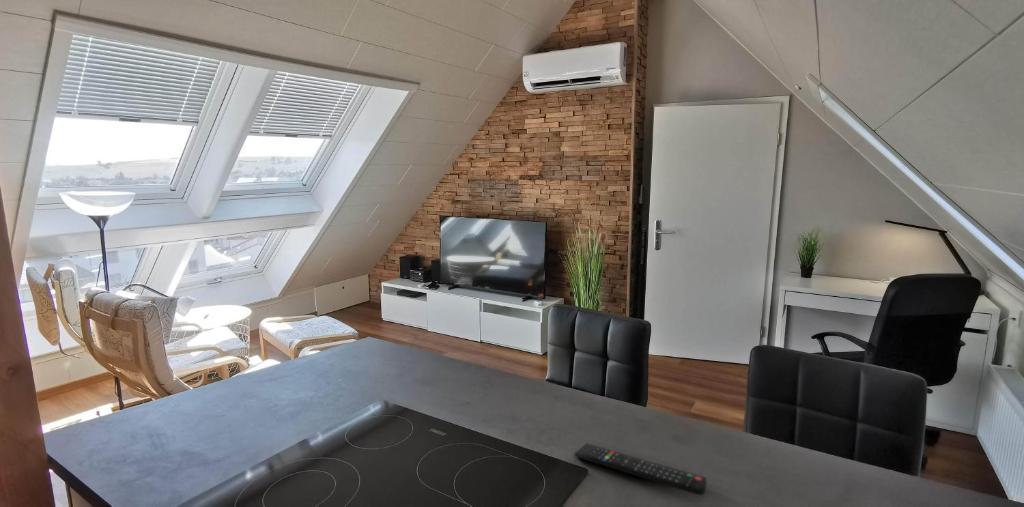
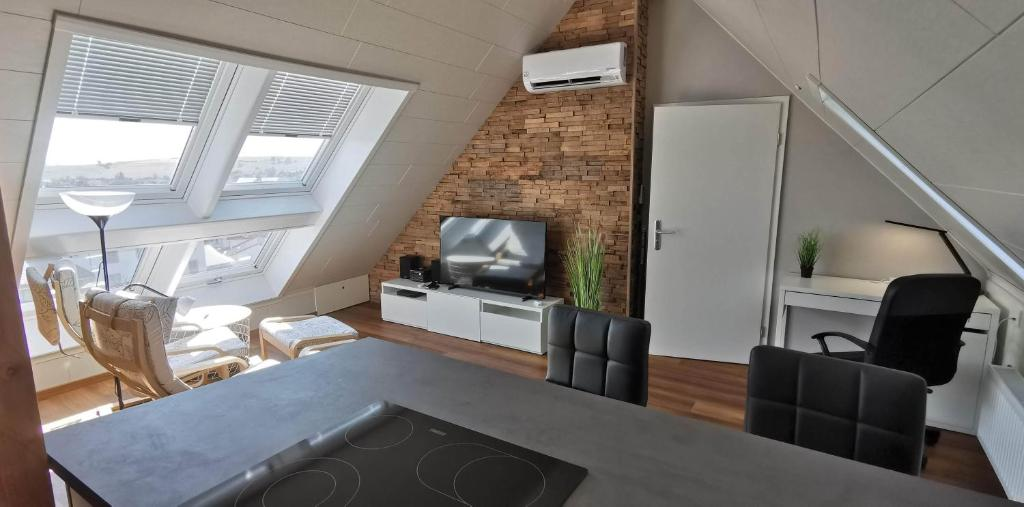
- remote control [574,442,708,496]
